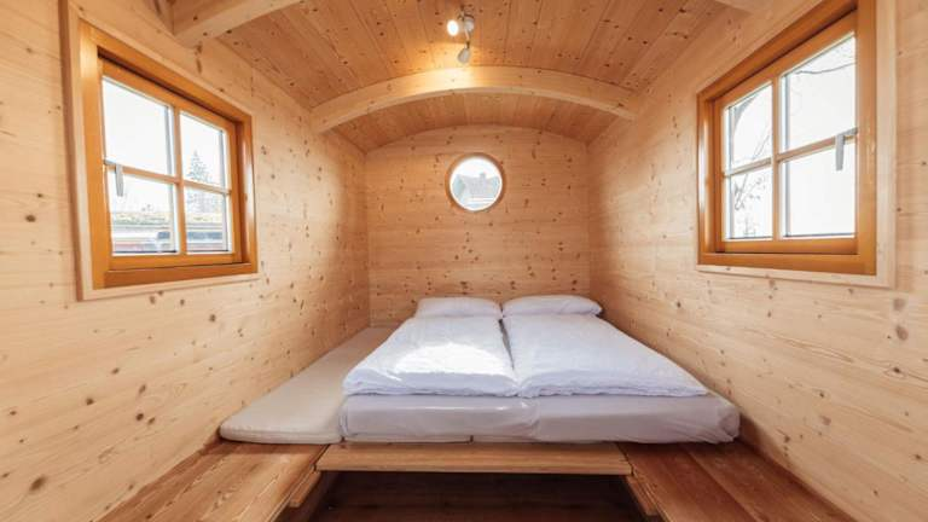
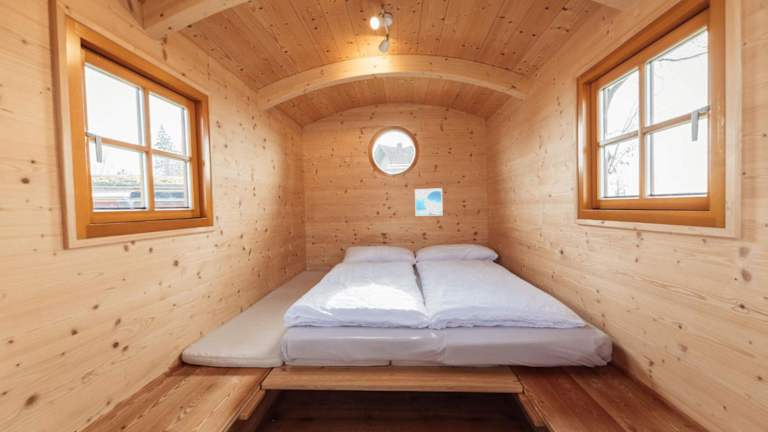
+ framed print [414,187,444,217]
